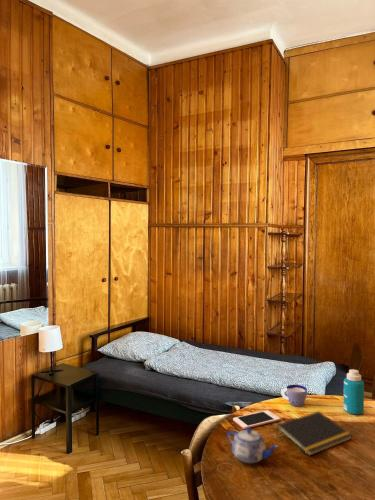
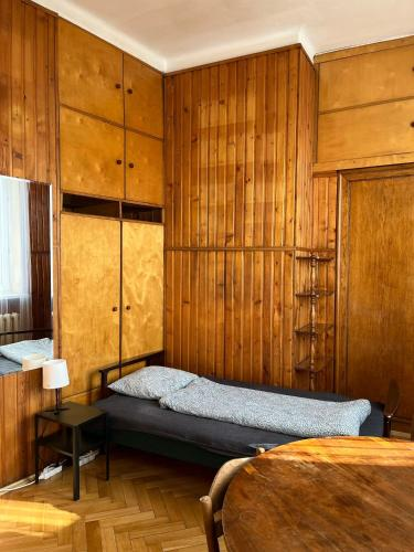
- cell phone [232,409,281,430]
- bottle [343,368,365,415]
- cup [280,384,308,407]
- teapot [226,428,279,464]
- notepad [275,410,354,457]
